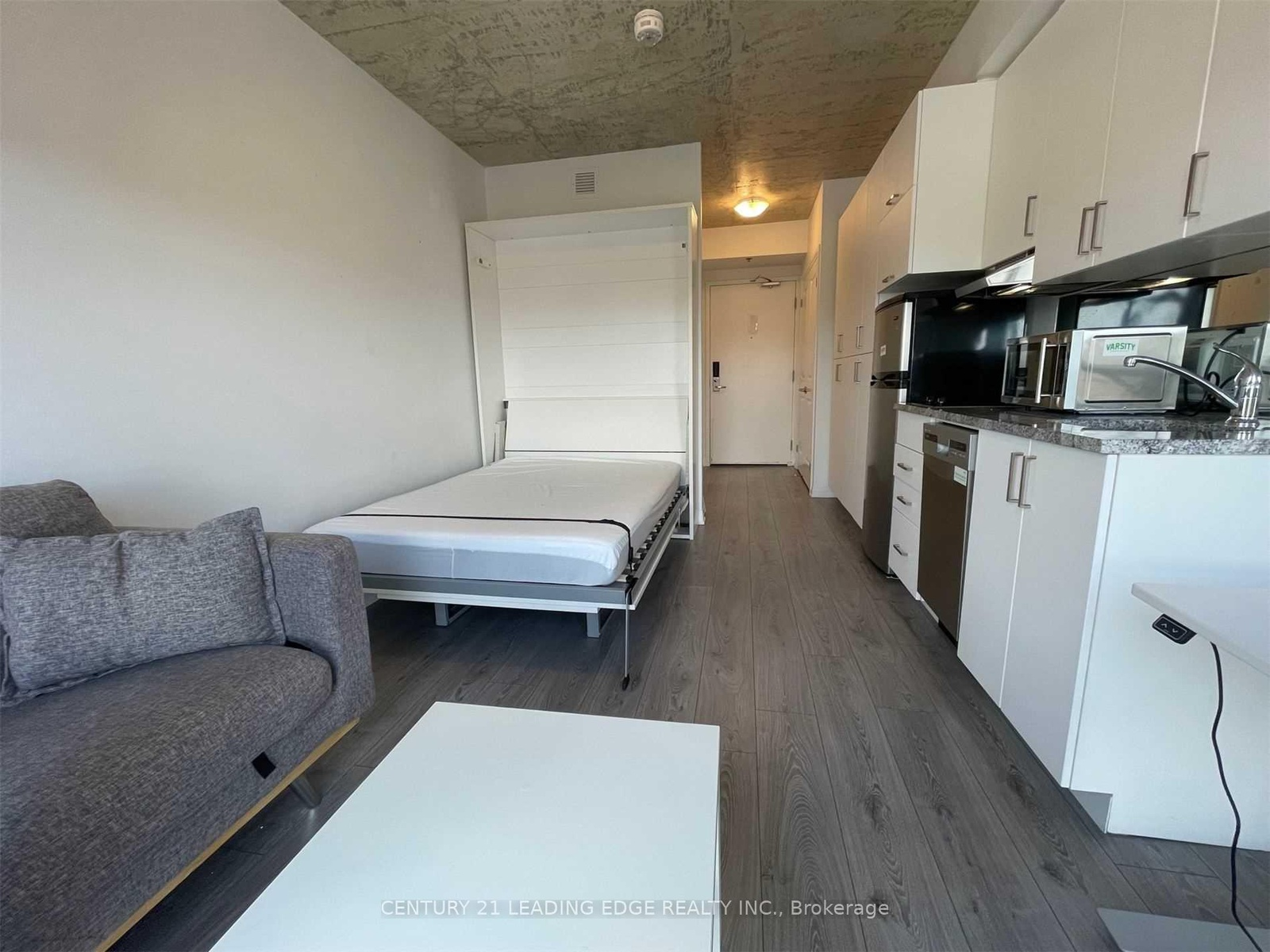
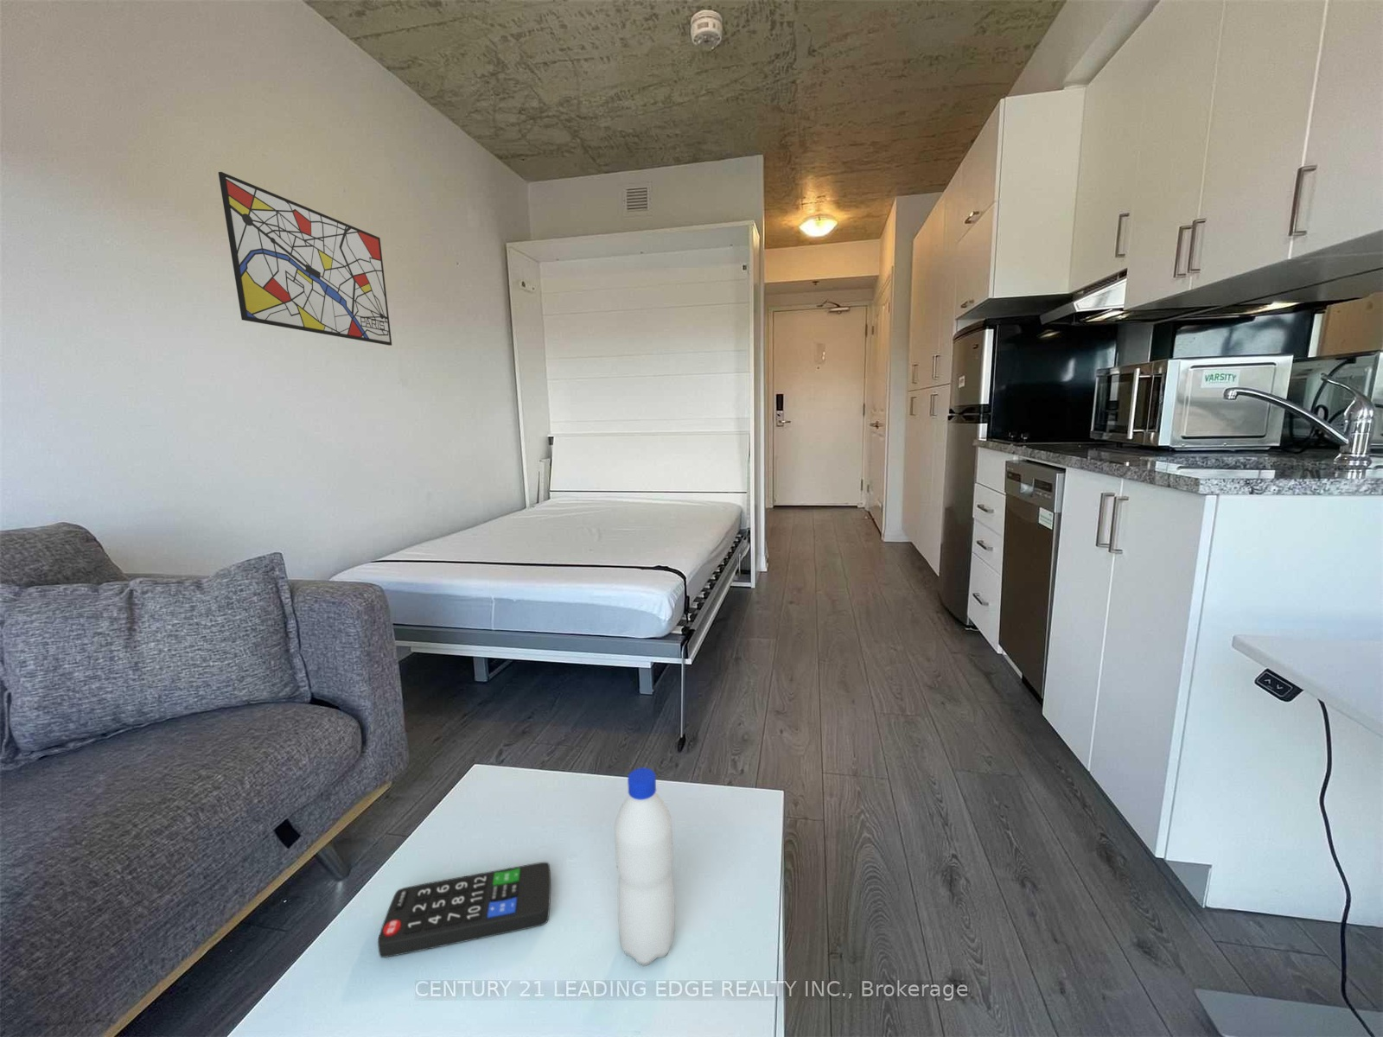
+ remote control [377,862,551,959]
+ wall art [218,171,392,346]
+ water bottle [614,767,676,967]
